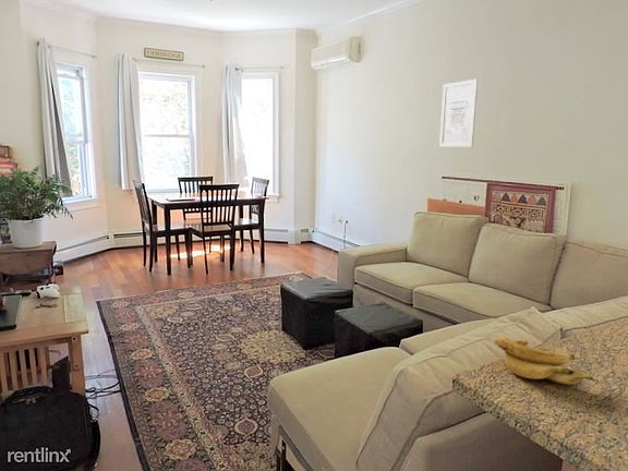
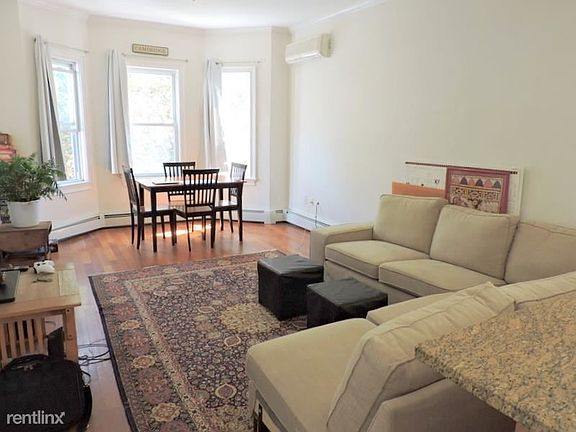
- banana [494,336,596,386]
- wall art [438,78,479,148]
